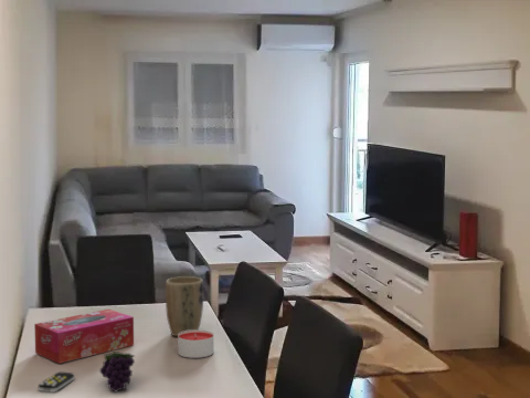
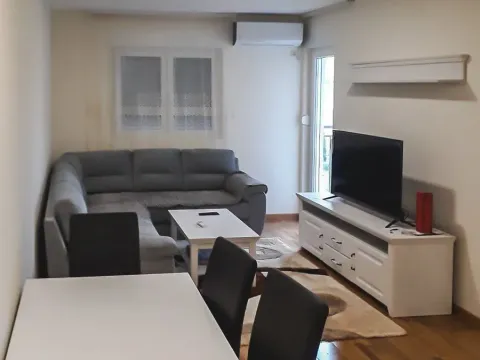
- tissue box [33,308,135,365]
- remote control [38,371,76,394]
- plant pot [165,275,204,337]
- fruit [98,350,136,392]
- candle [177,329,215,359]
